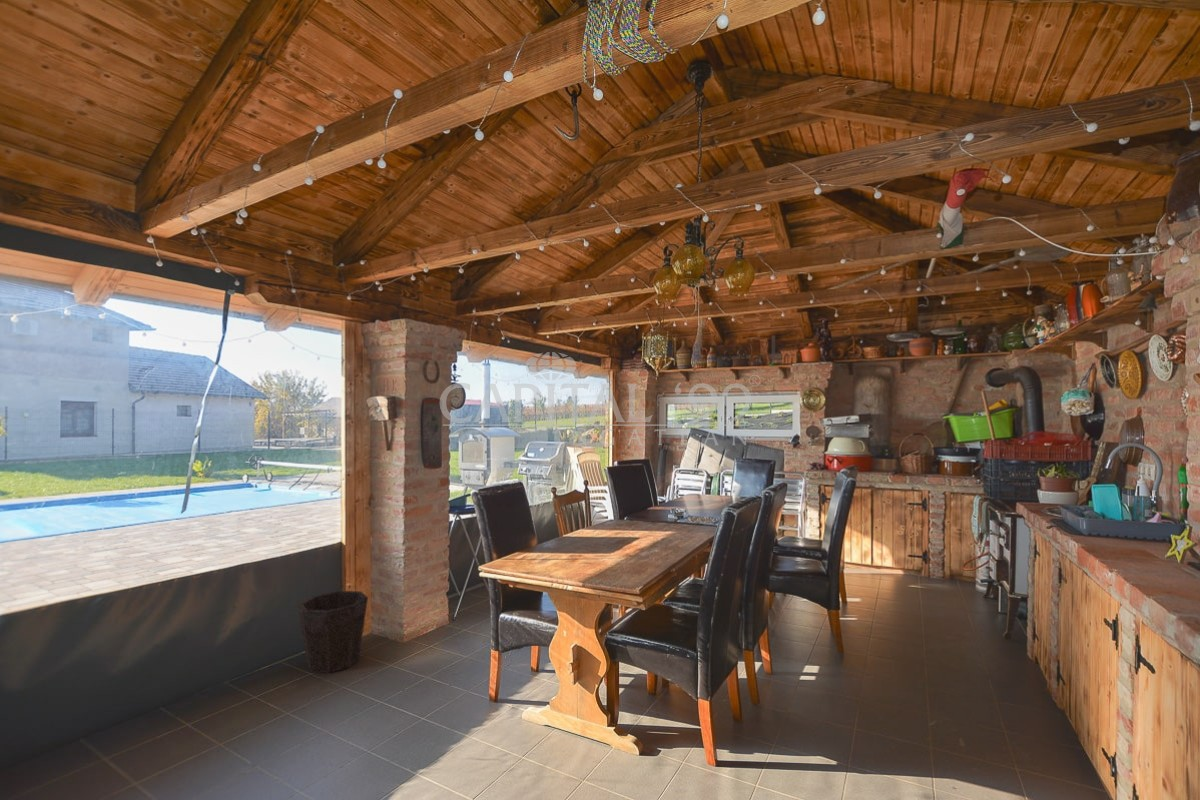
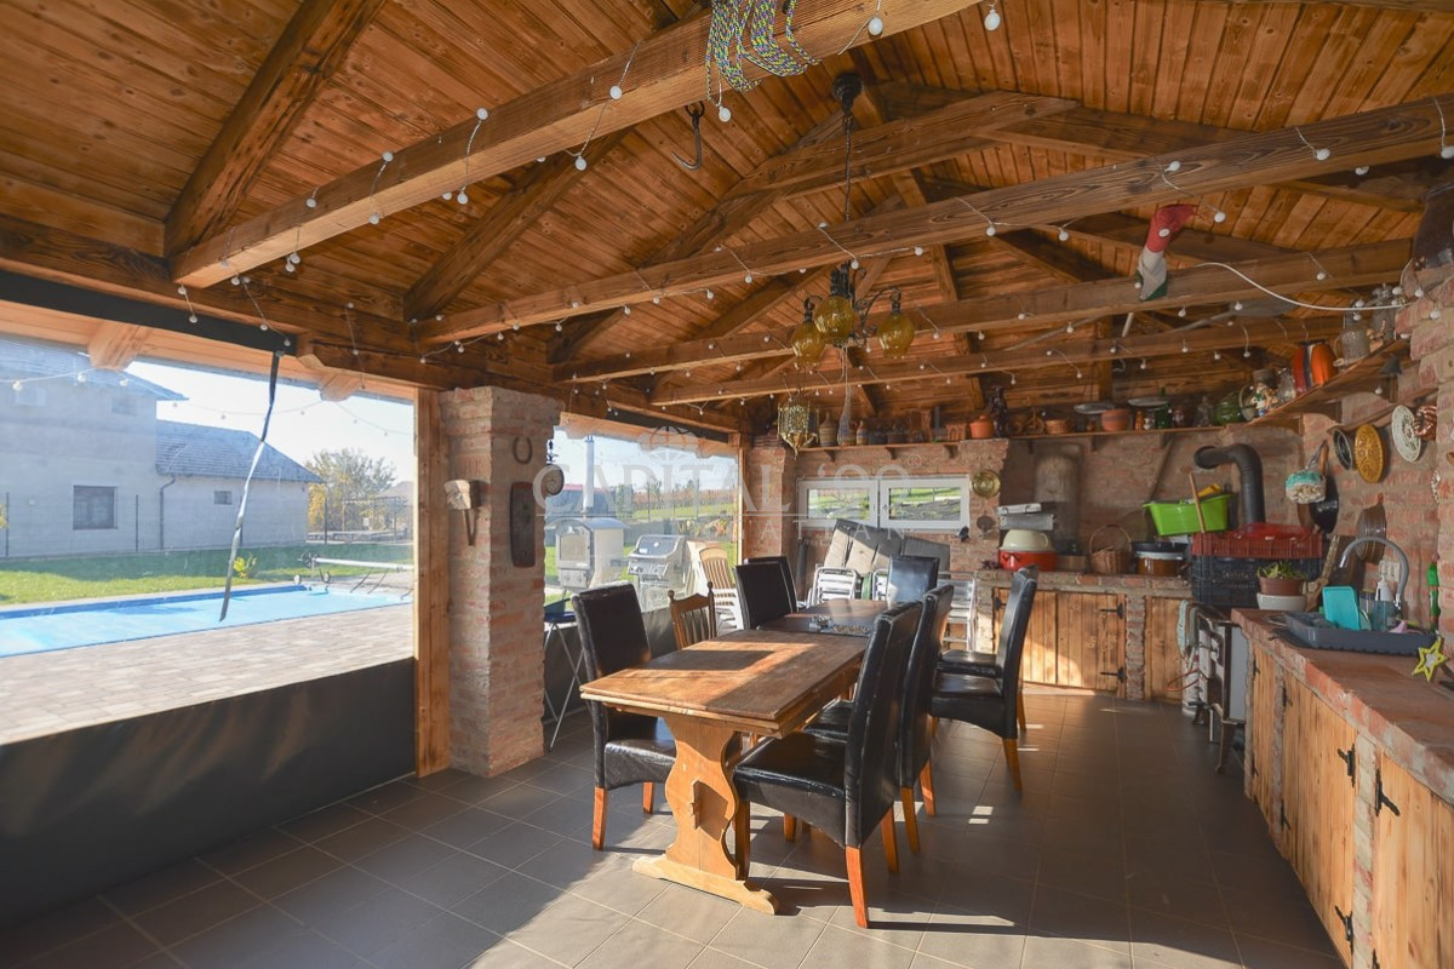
- waste bin [297,590,369,674]
